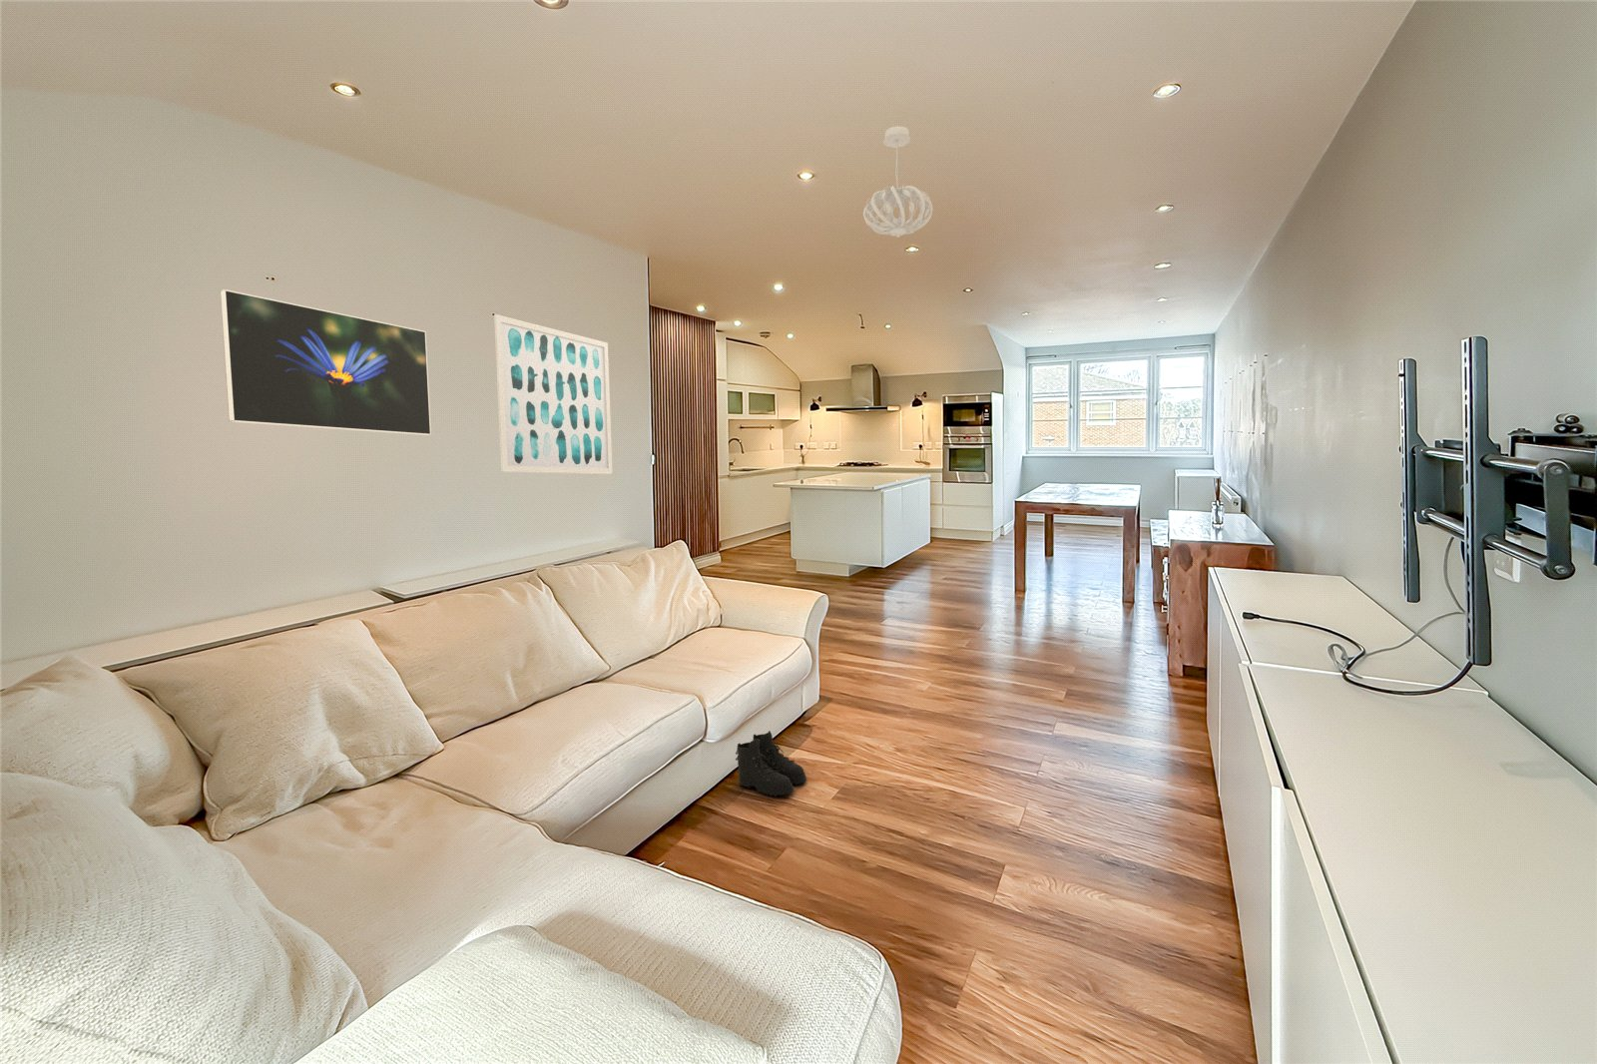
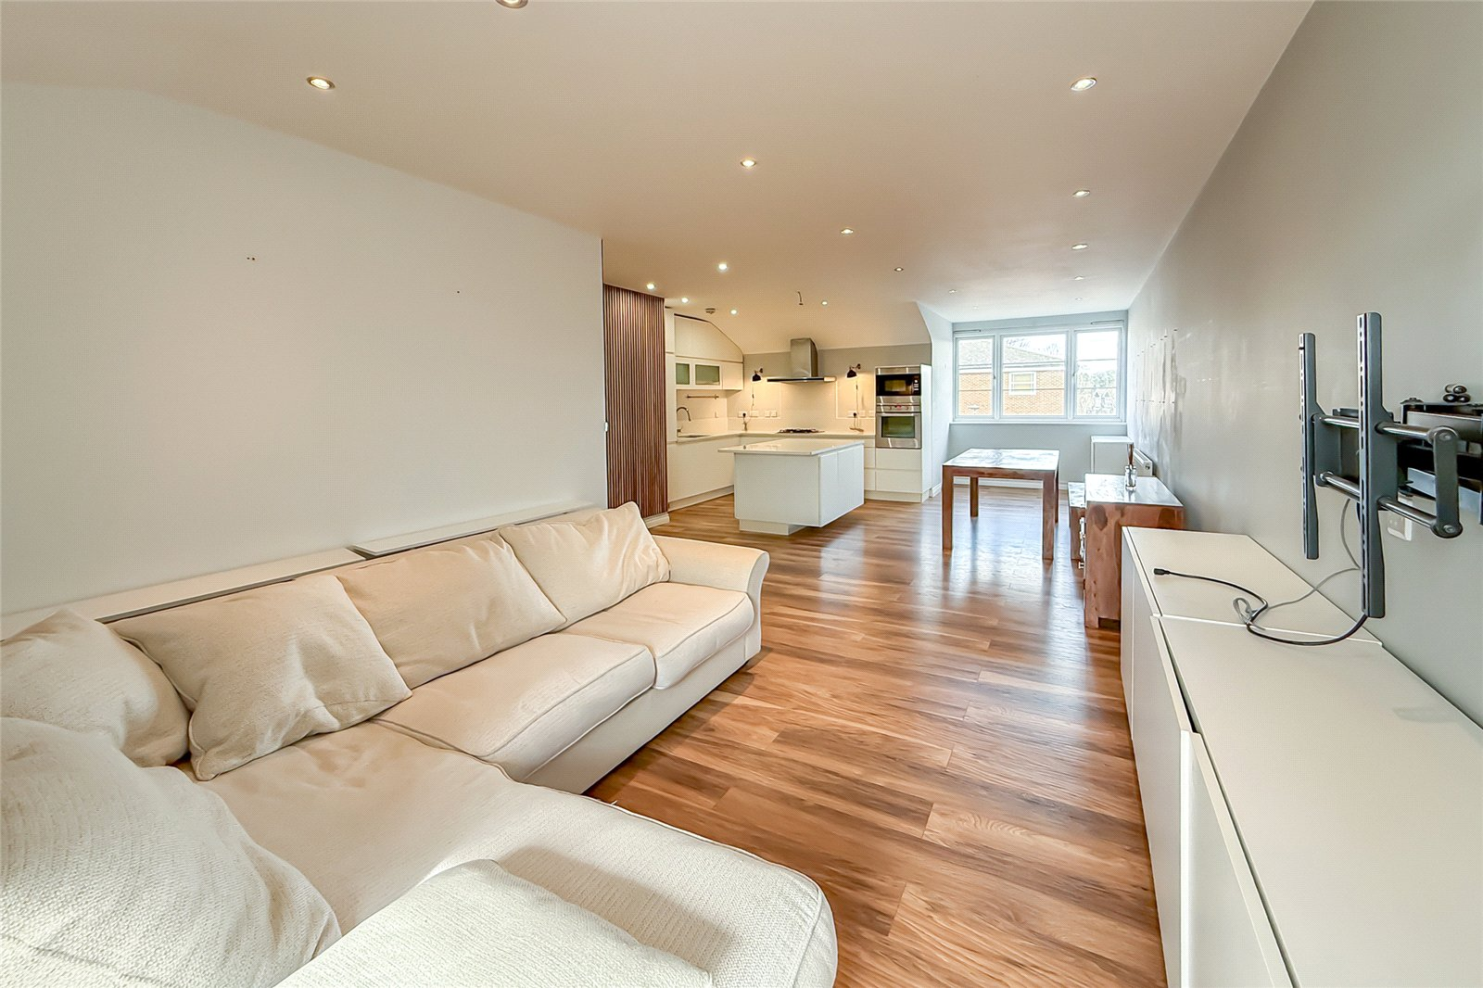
- boots [735,729,807,798]
- wall art [493,314,614,475]
- pendant light [862,125,933,239]
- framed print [220,289,432,436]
